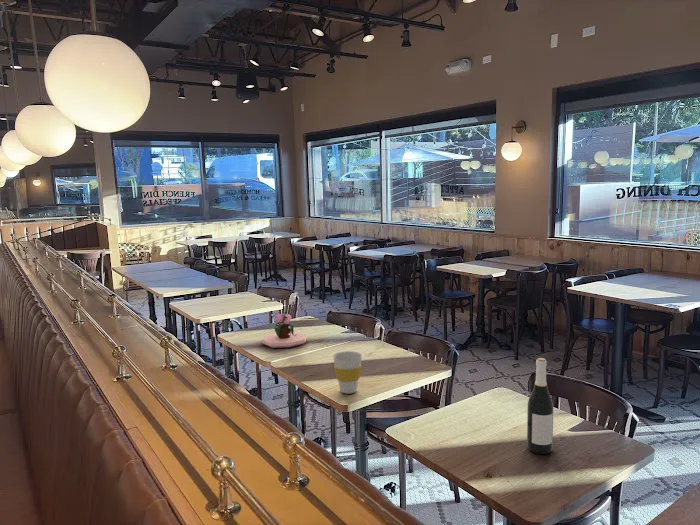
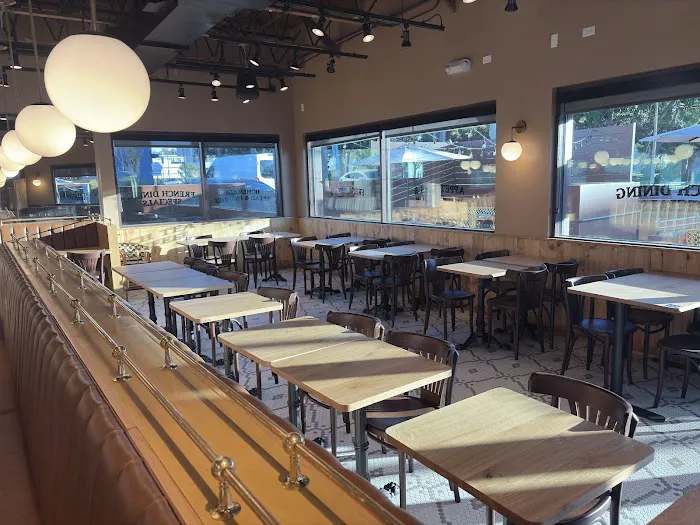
- cup [332,350,363,395]
- wine bottle [526,357,554,455]
- potted plant [261,303,307,349]
